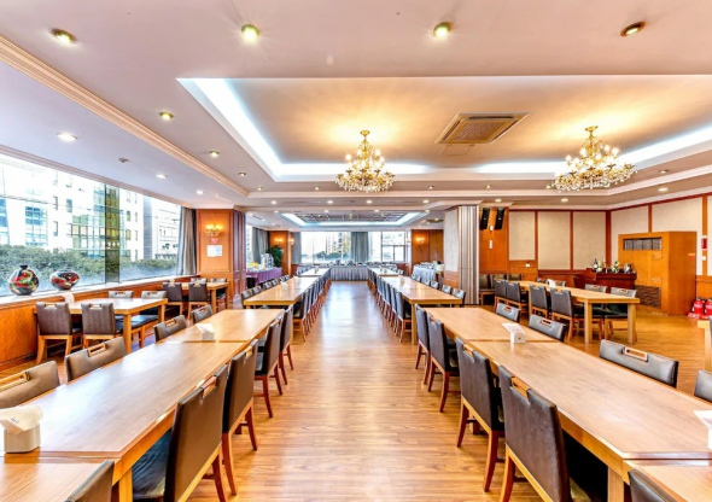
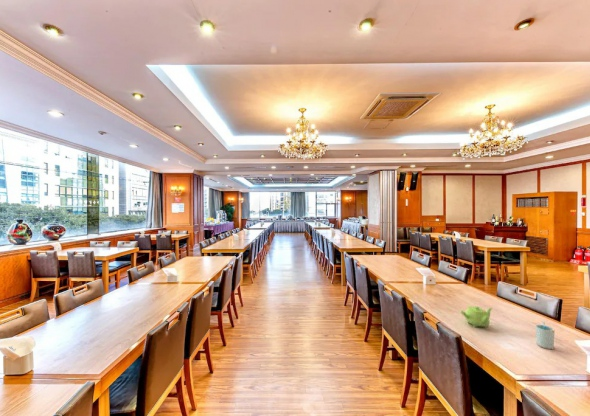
+ cup [535,321,556,350]
+ teapot [460,305,493,328]
